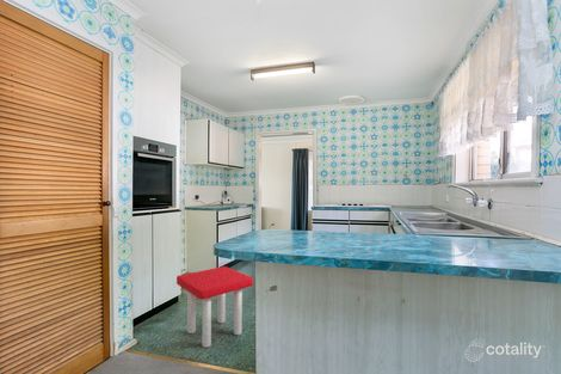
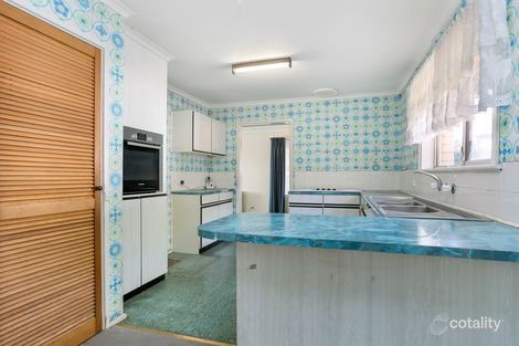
- stool [175,265,254,349]
